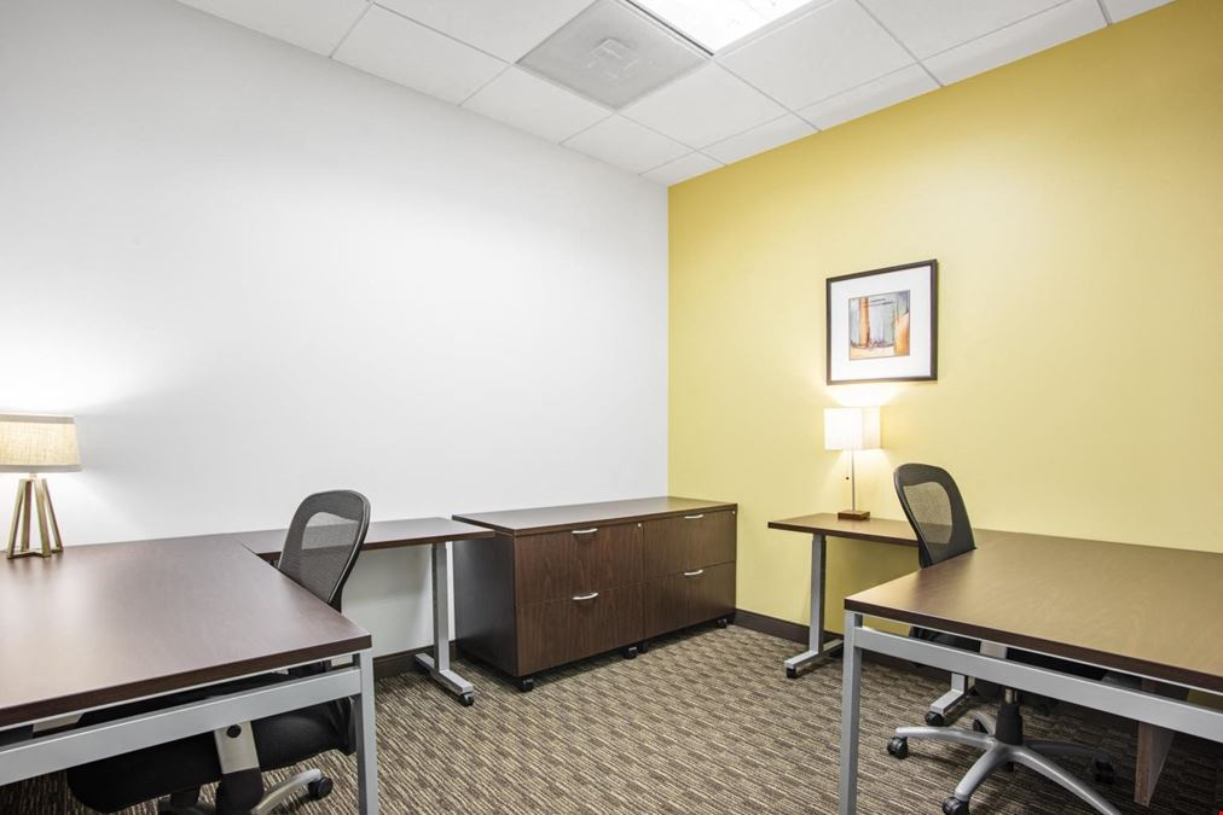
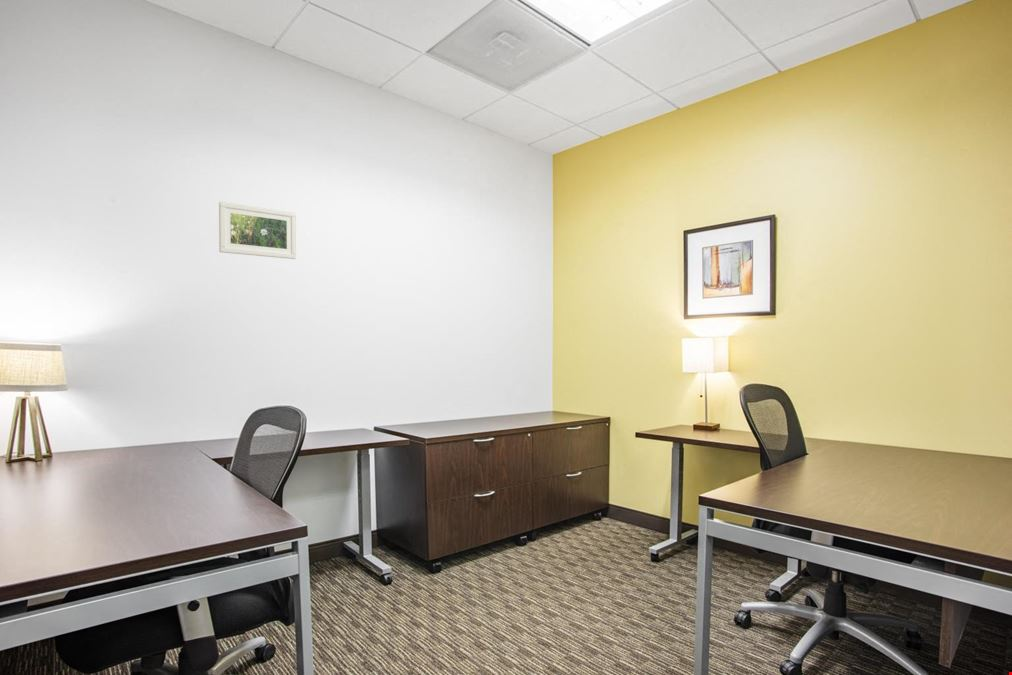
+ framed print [218,201,297,260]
